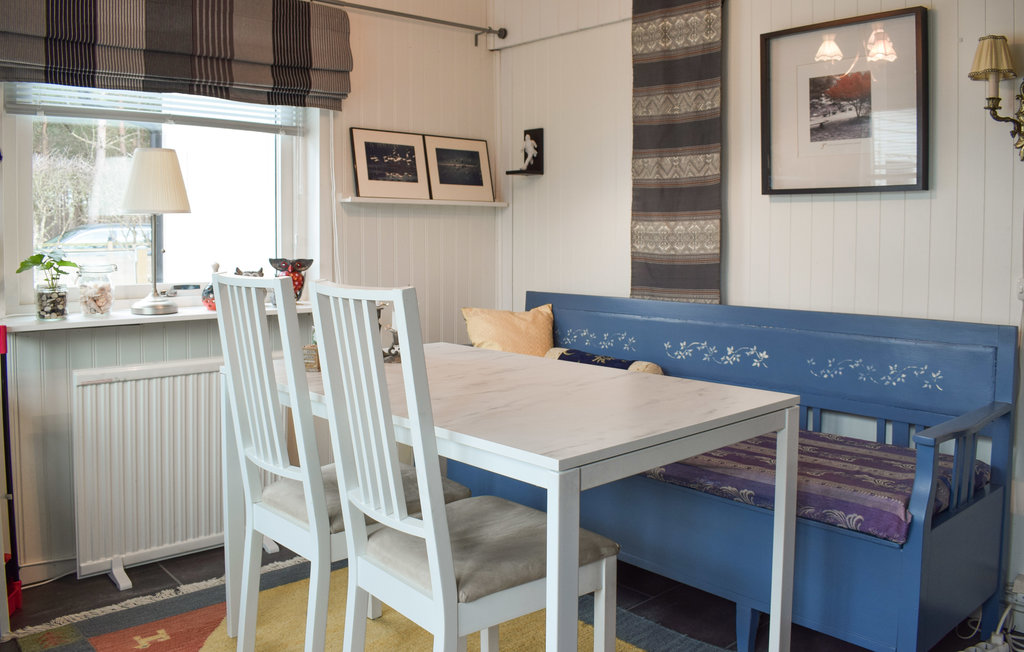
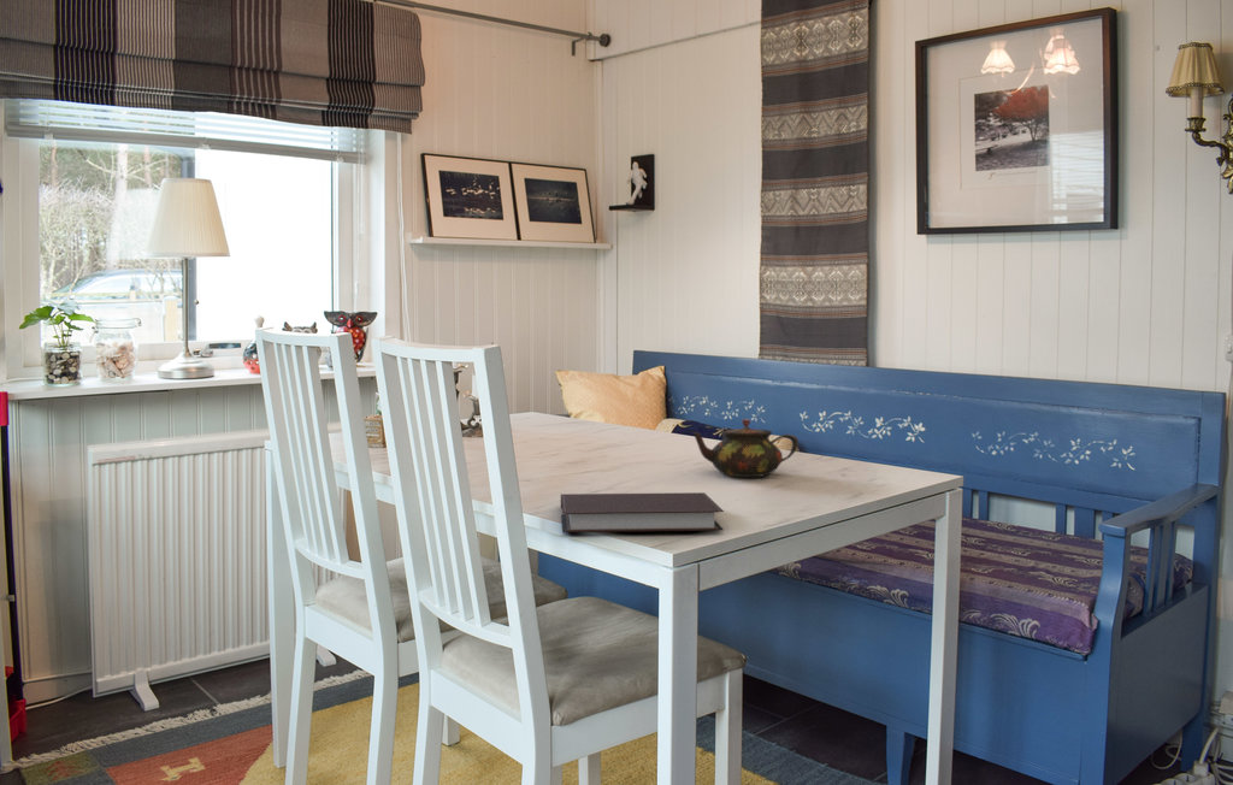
+ notebook [560,491,725,533]
+ teapot [691,418,800,478]
